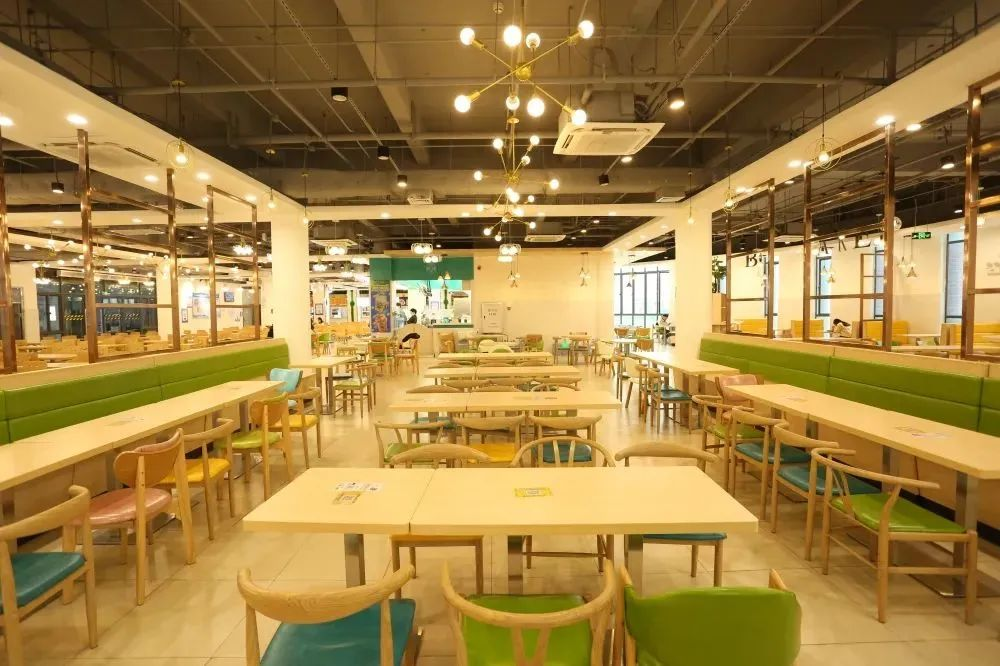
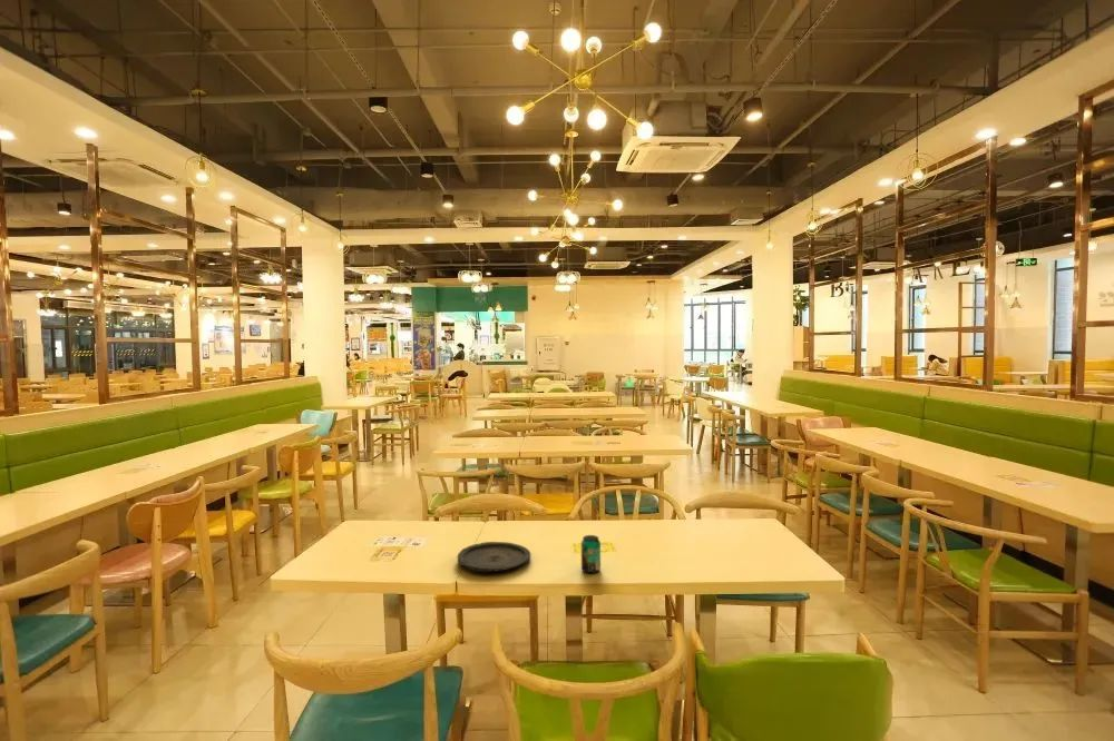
+ beverage can [580,534,602,574]
+ plate [457,541,531,573]
